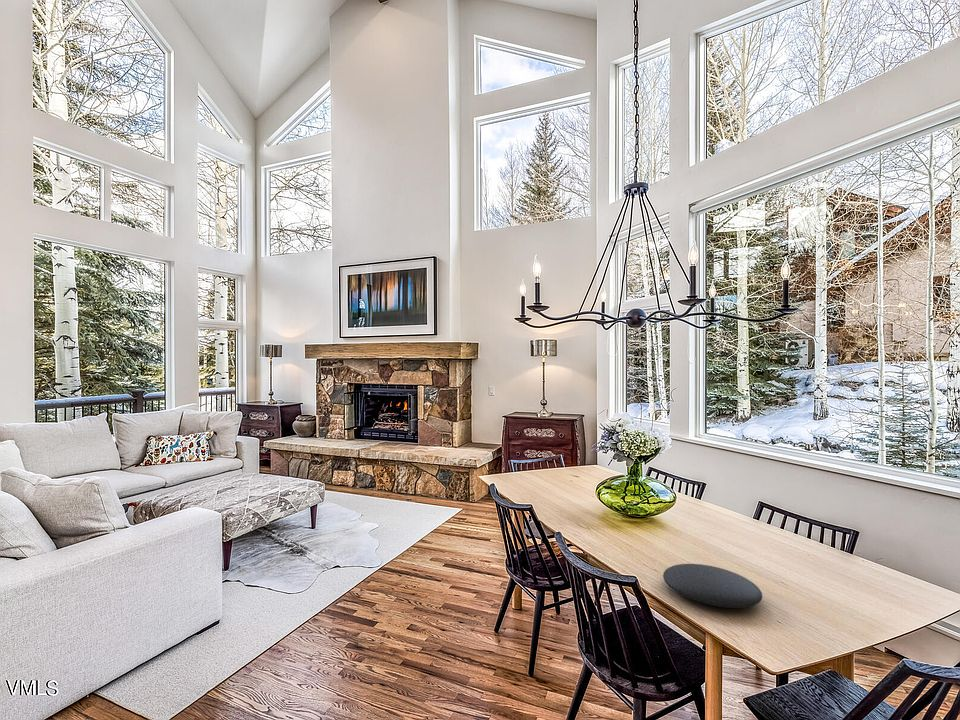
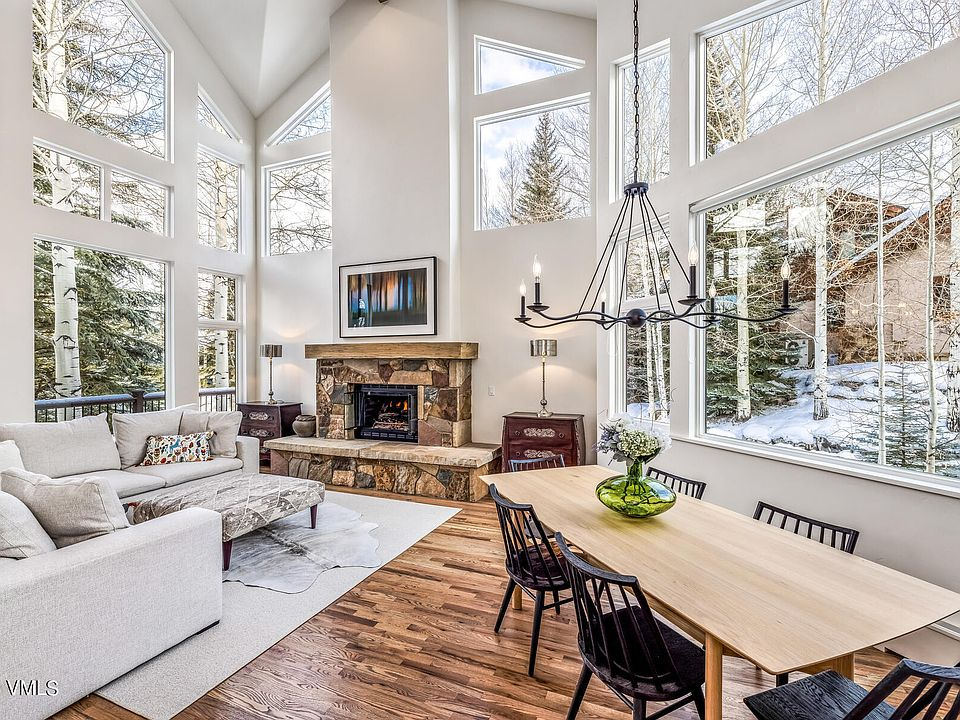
- plate [662,563,763,609]
